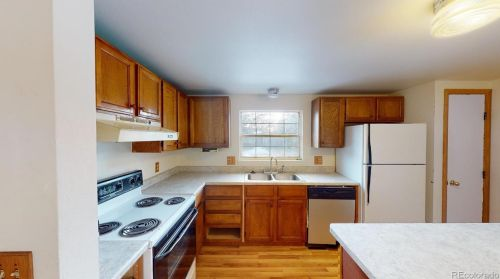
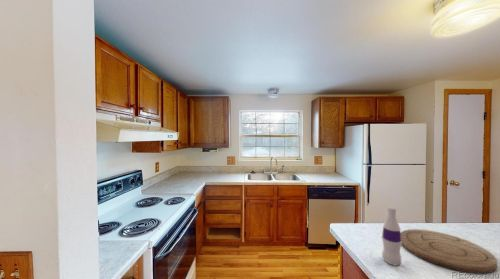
+ cutting board [401,228,498,275]
+ bottle [381,206,402,266]
